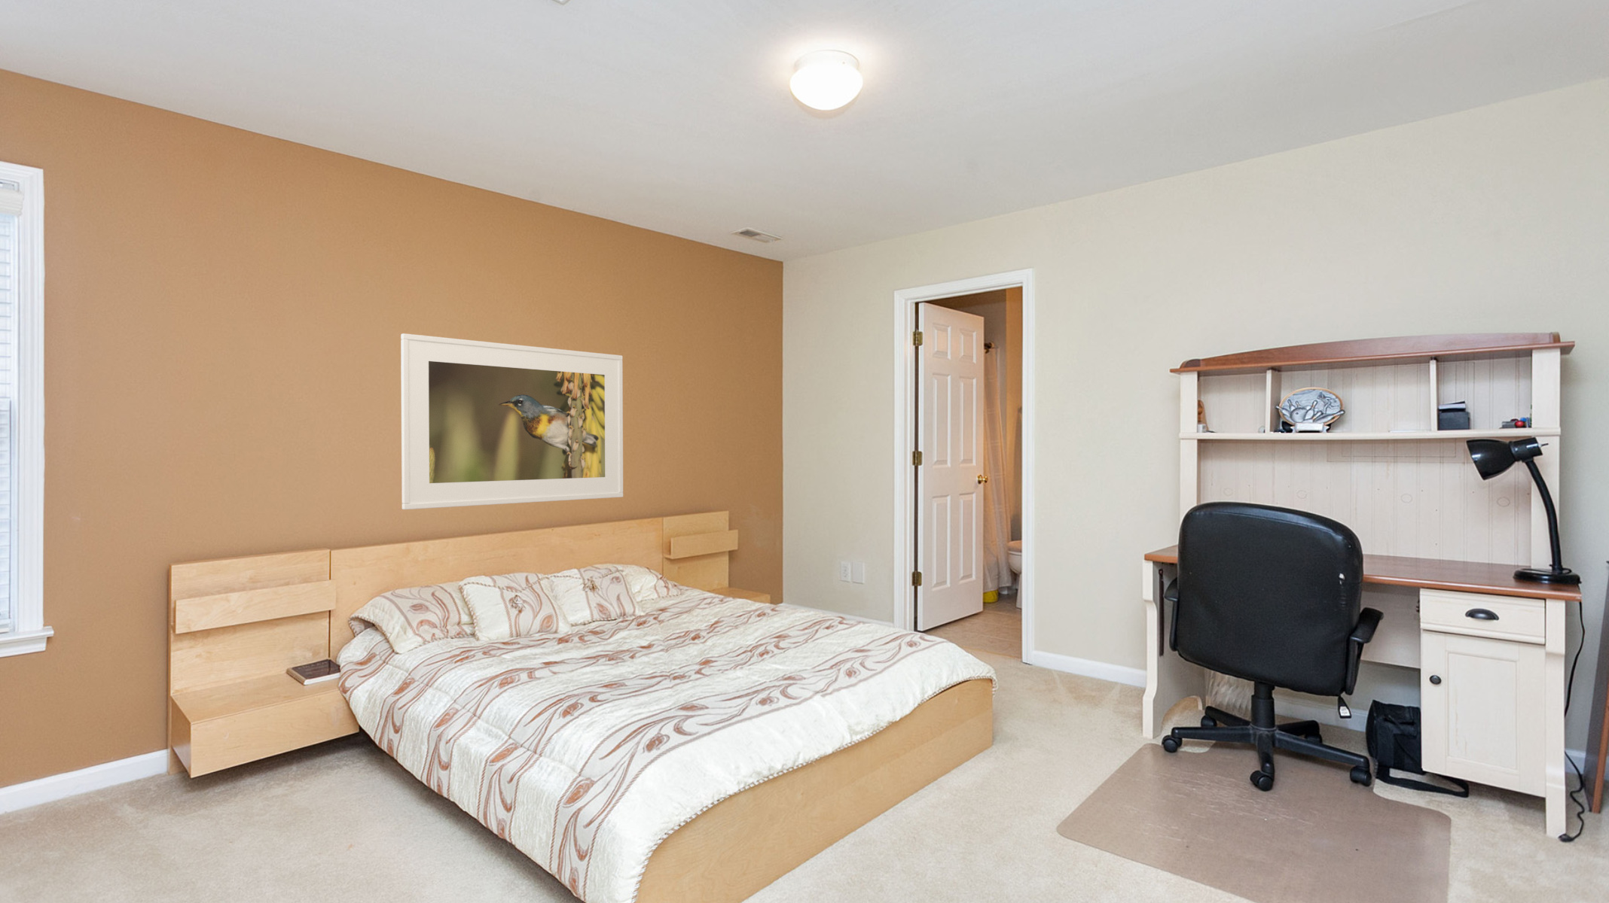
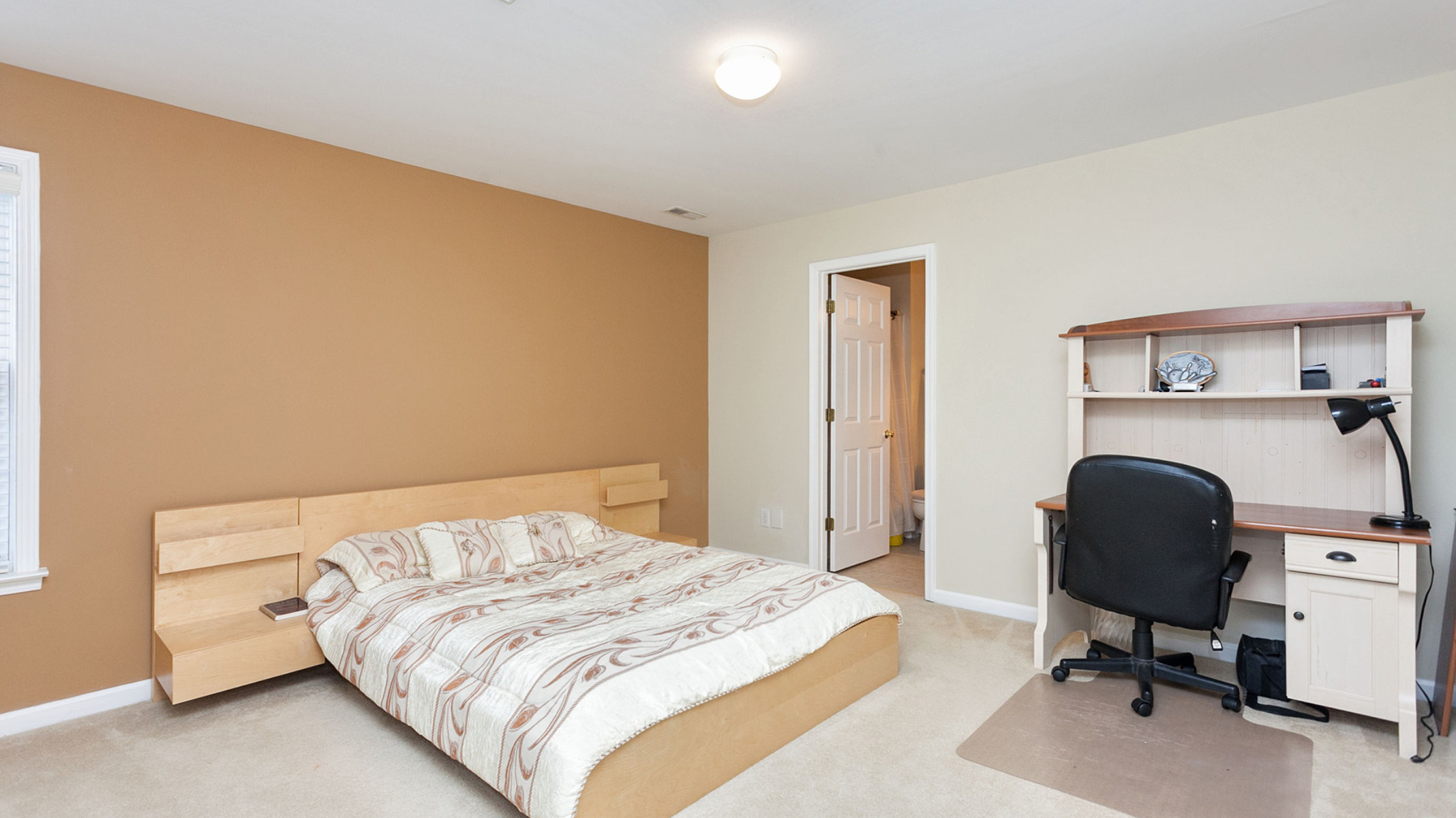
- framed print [400,332,623,510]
